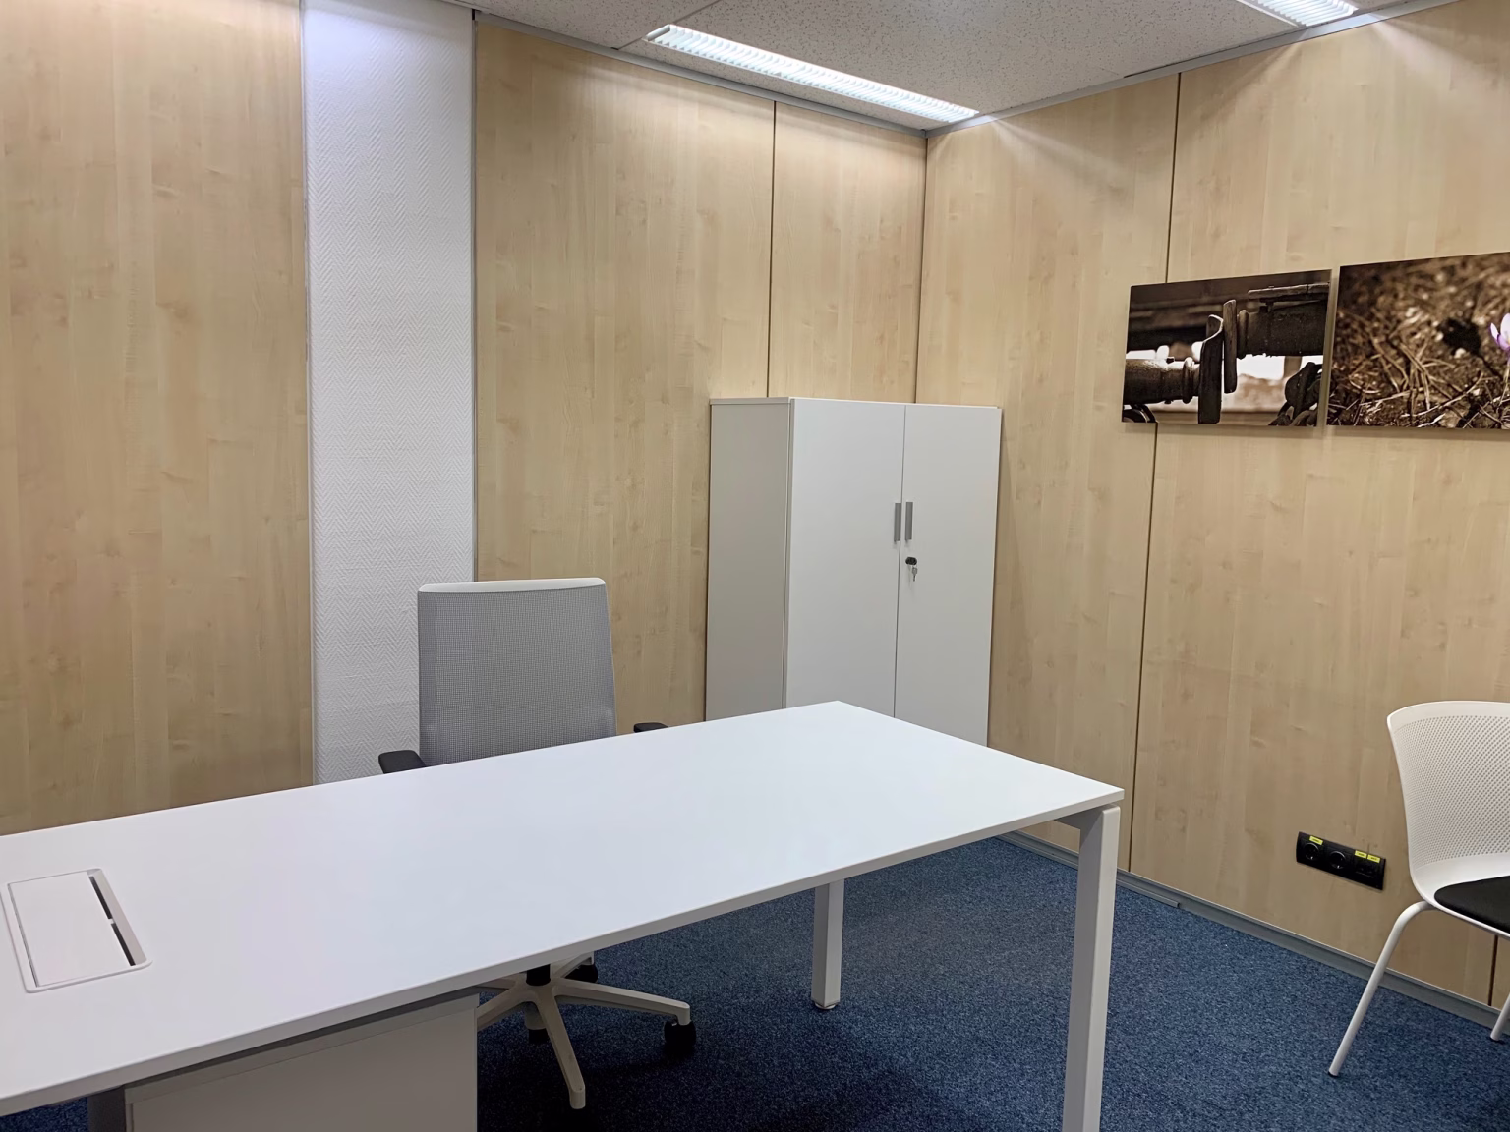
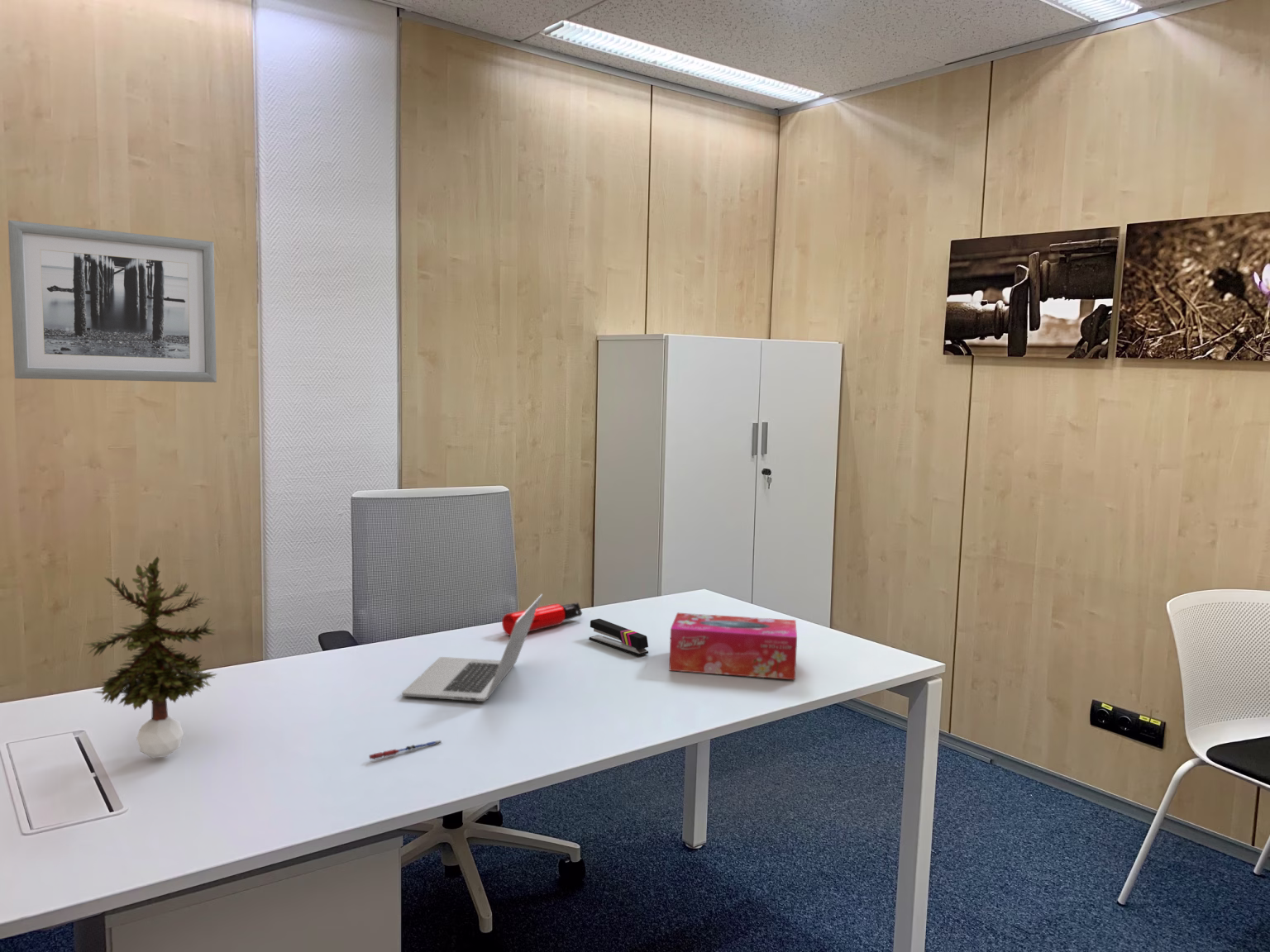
+ pen [368,740,442,760]
+ tissue box [668,612,798,680]
+ stapler [588,618,649,657]
+ potted plant [83,555,218,759]
+ water bottle [501,602,583,636]
+ laptop [401,593,543,702]
+ wall art [7,220,217,383]
